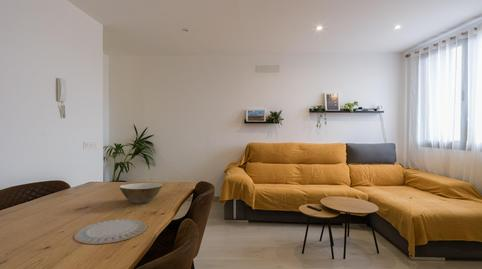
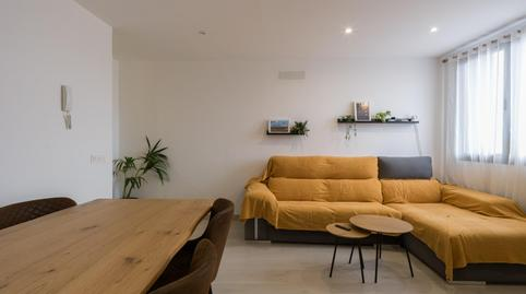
- bowl [118,182,163,204]
- chinaware [73,218,148,245]
